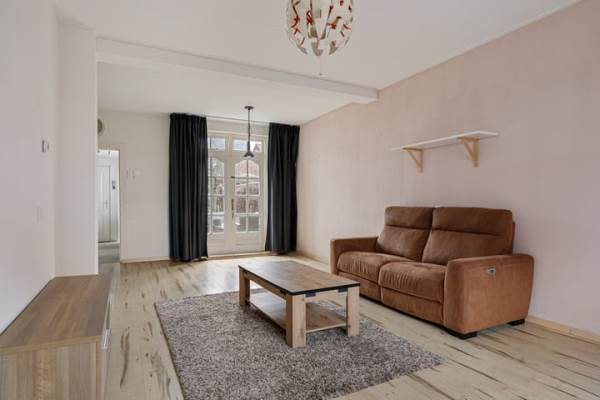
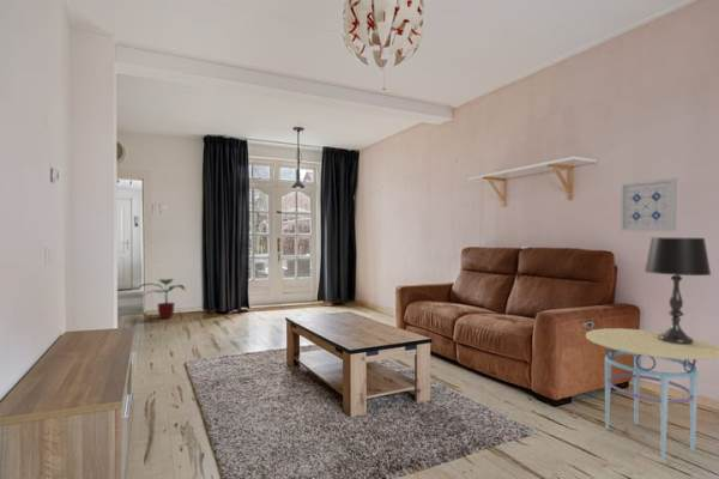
+ potted plant [135,278,187,320]
+ wall art [618,177,678,232]
+ side table [585,327,719,460]
+ table lamp [644,236,712,345]
